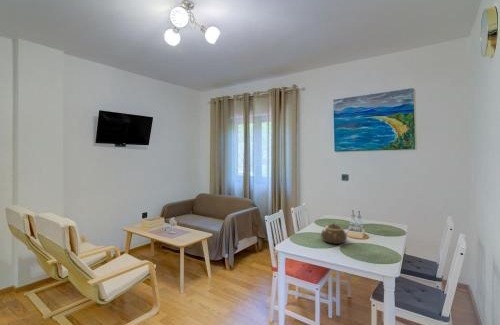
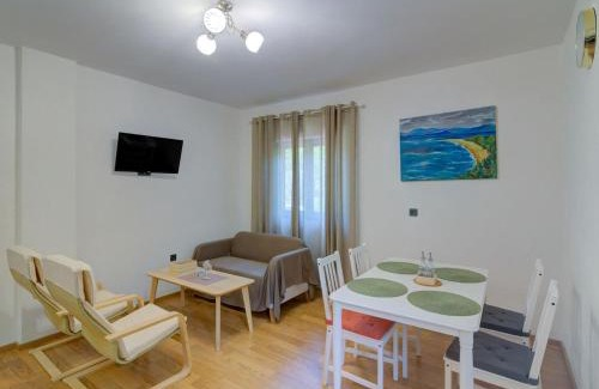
- teapot [320,222,348,245]
